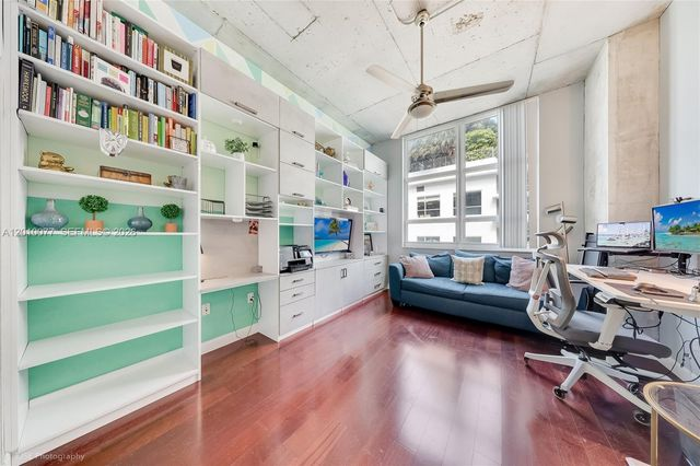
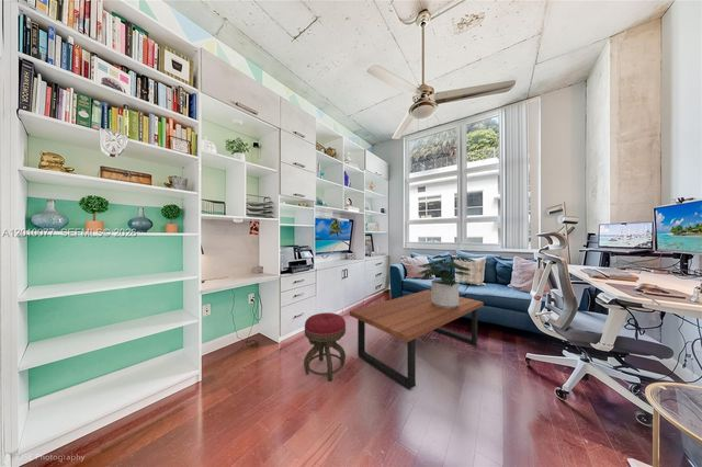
+ potted plant [417,255,477,308]
+ coffee table [349,288,485,390]
+ stool [303,311,347,383]
